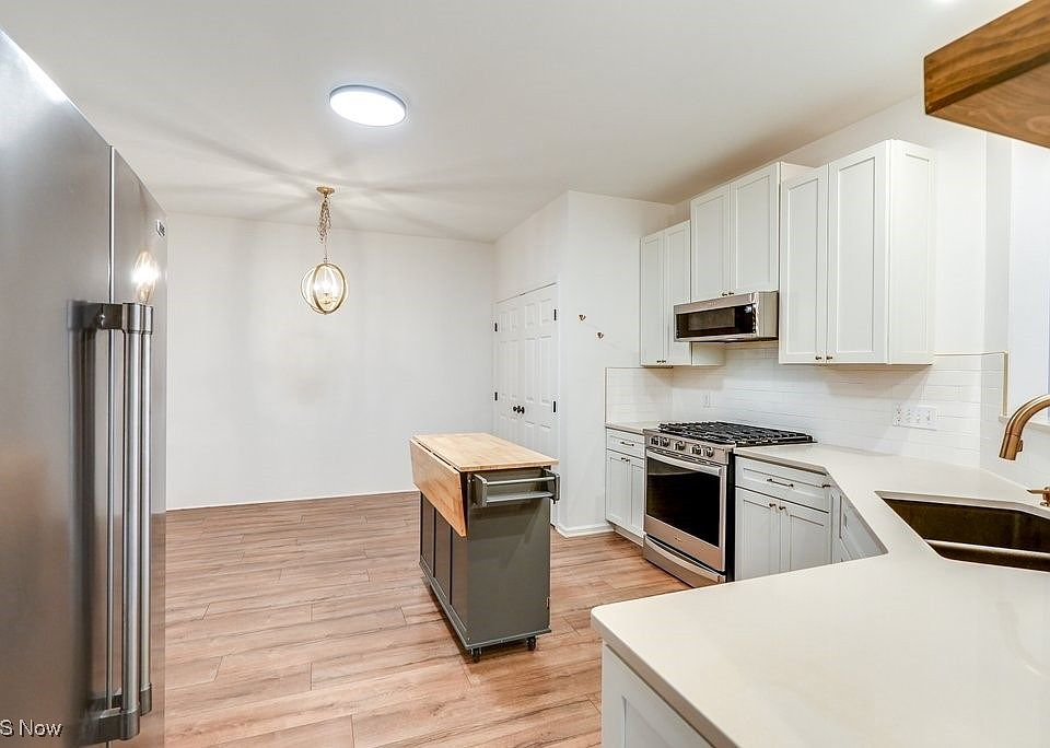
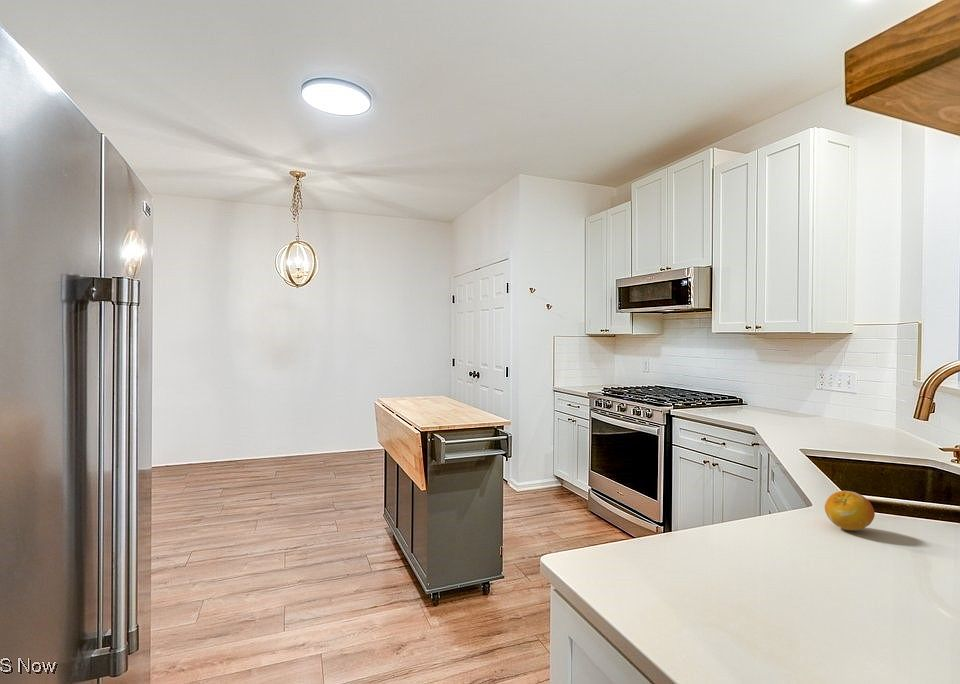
+ fruit [824,490,876,531]
